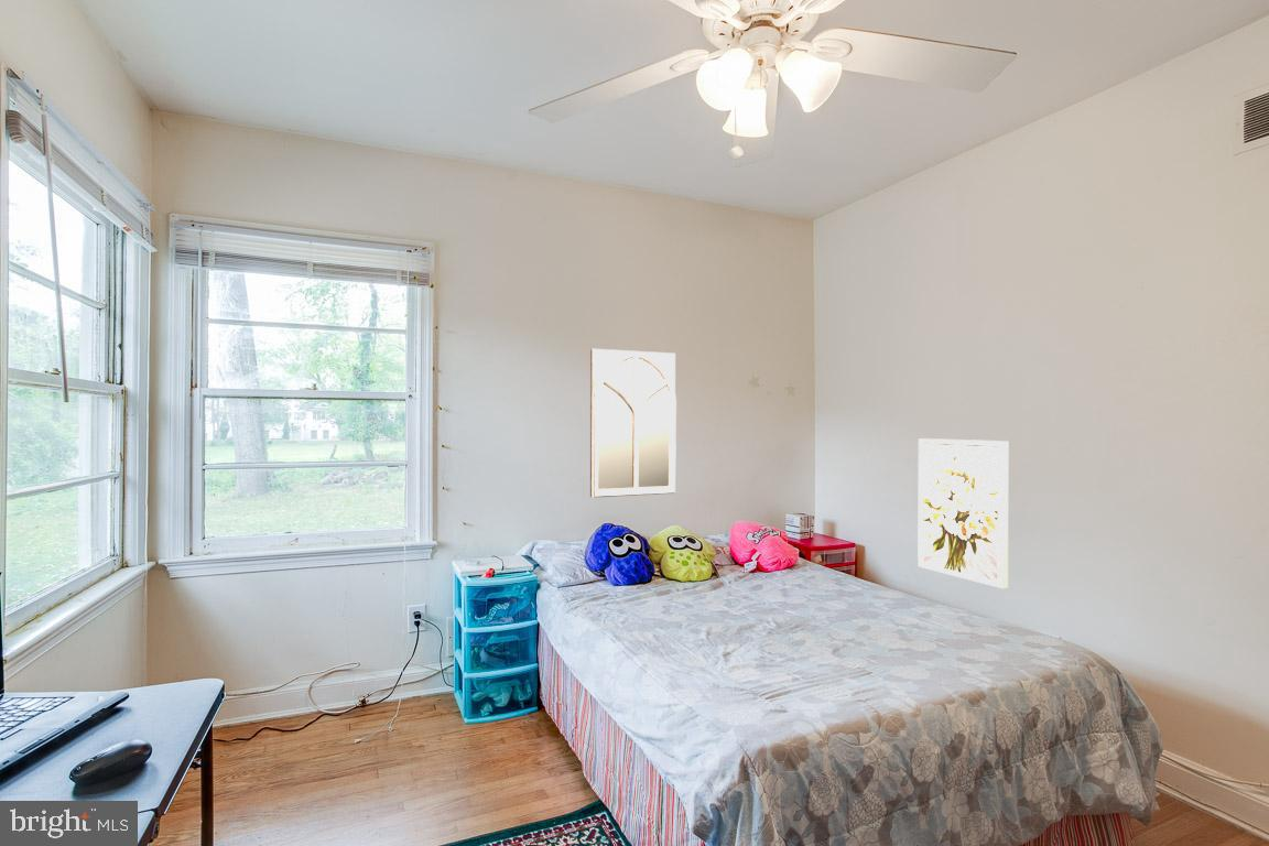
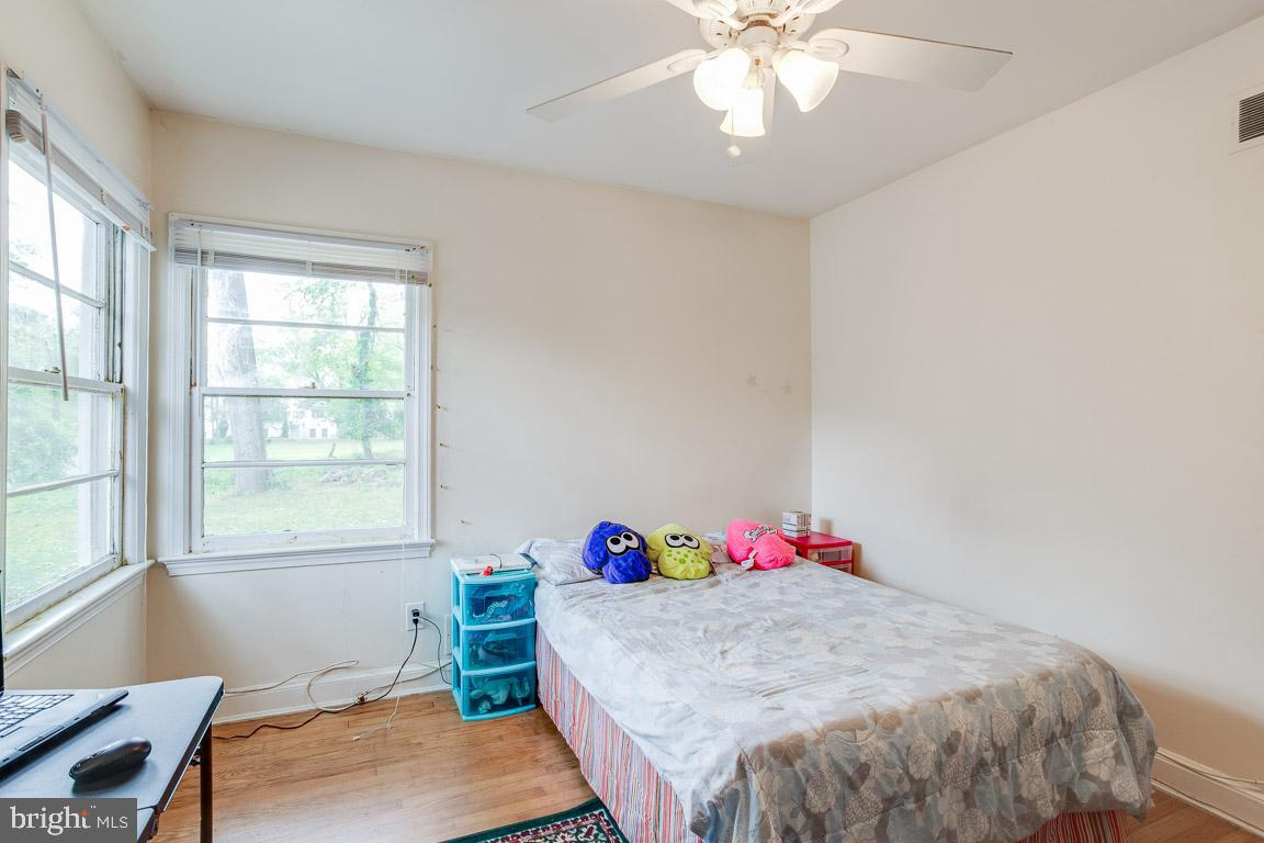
- wall art [916,437,1009,589]
- home mirror [589,348,677,499]
